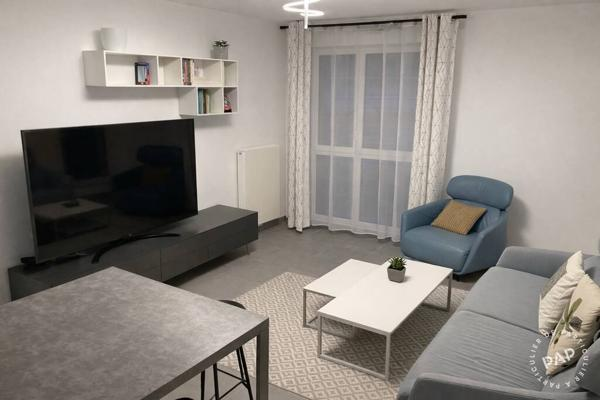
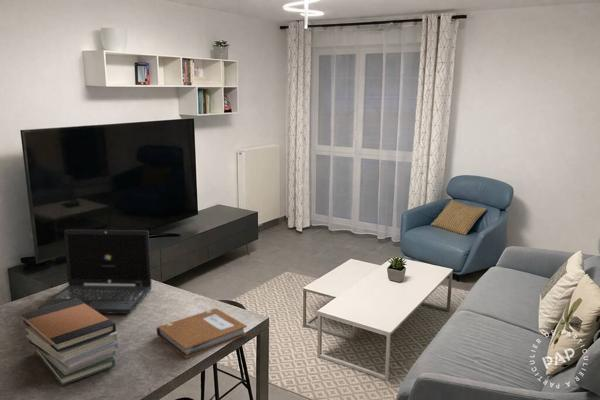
+ notebook [155,307,248,359]
+ book stack [21,299,120,386]
+ laptop [37,229,153,315]
